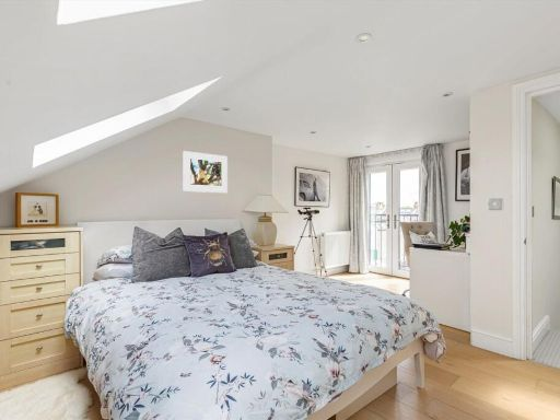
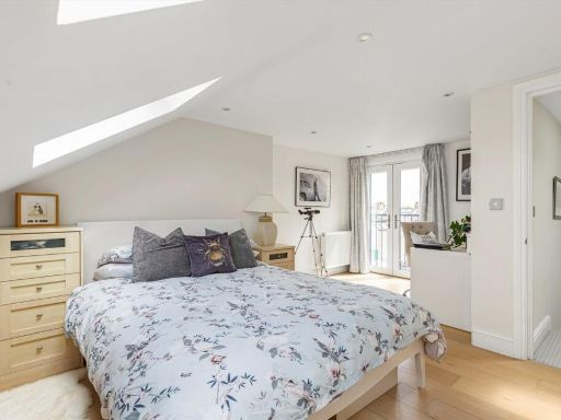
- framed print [183,150,229,194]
